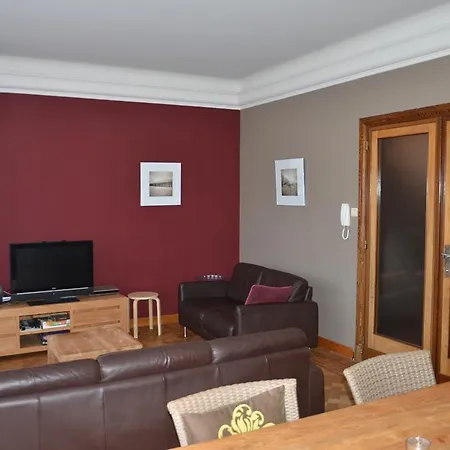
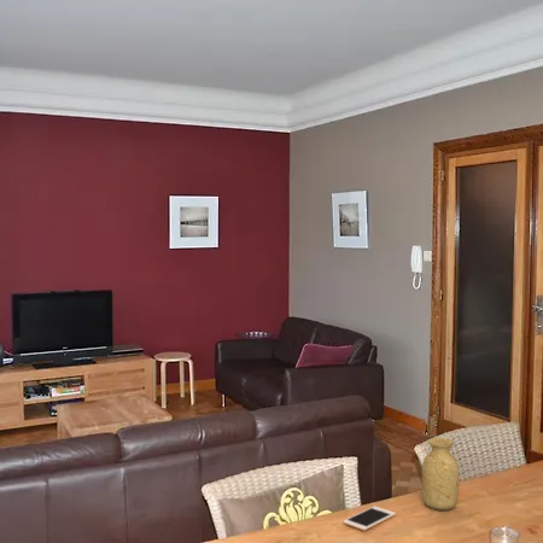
+ vase [421,437,460,512]
+ cell phone [343,506,397,531]
